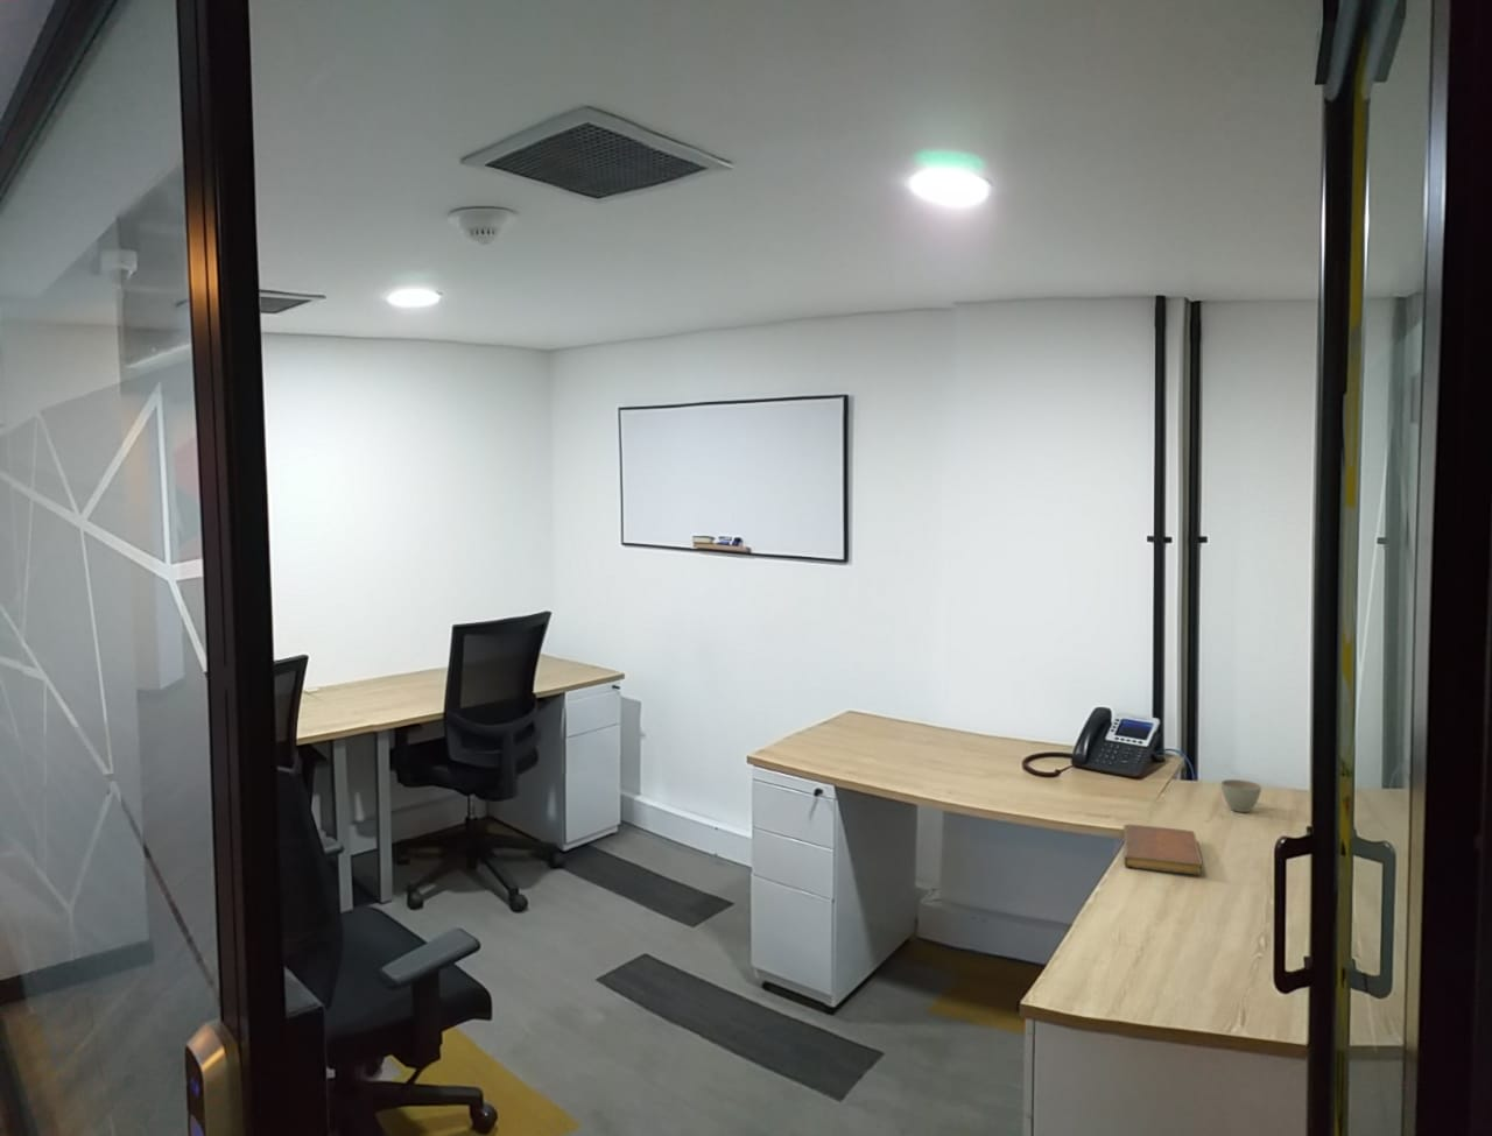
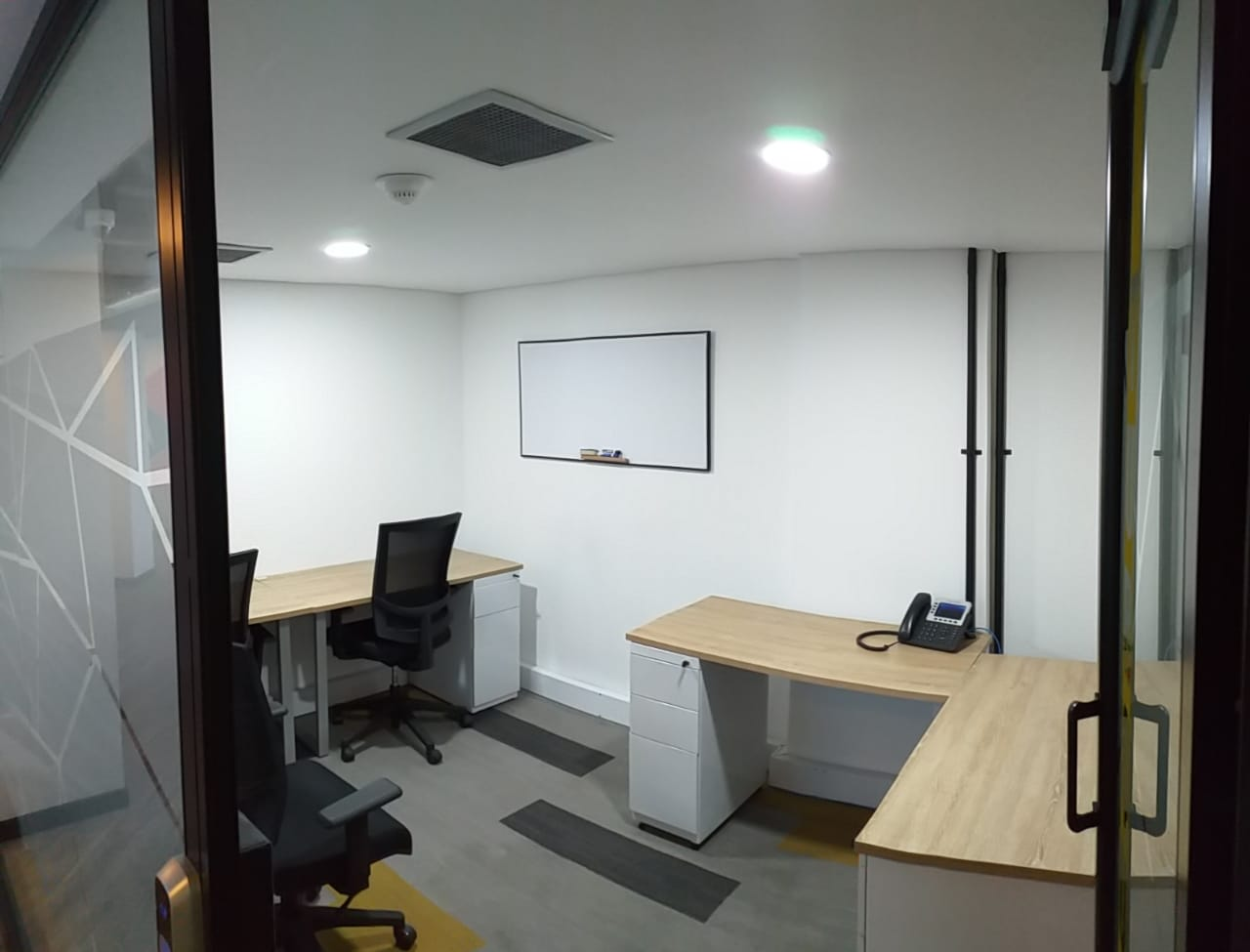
- notebook [1122,822,1203,876]
- flower pot [1219,778,1263,814]
